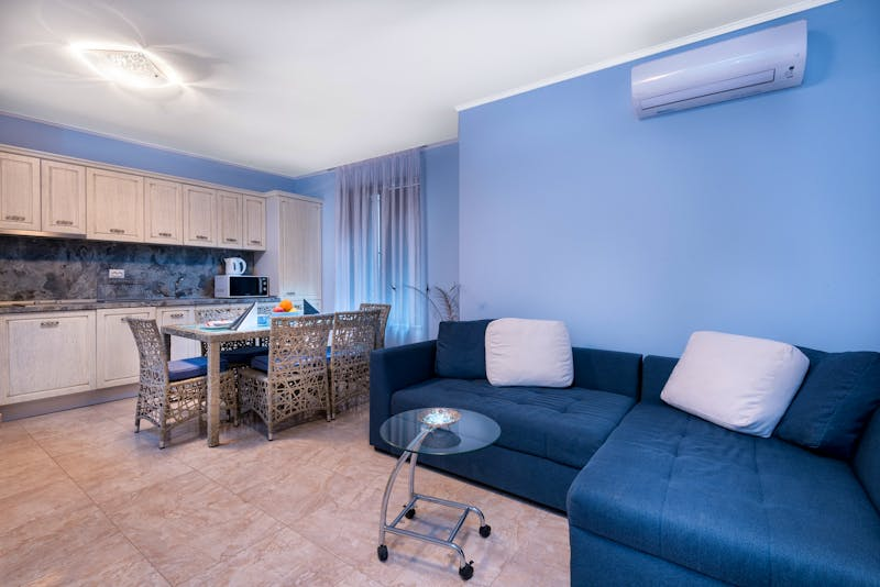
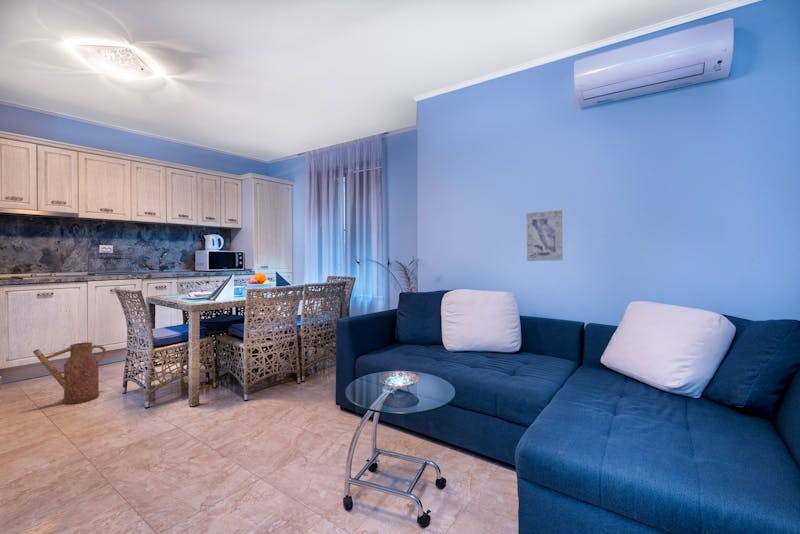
+ watering can [32,341,107,405]
+ wall art [526,209,563,262]
